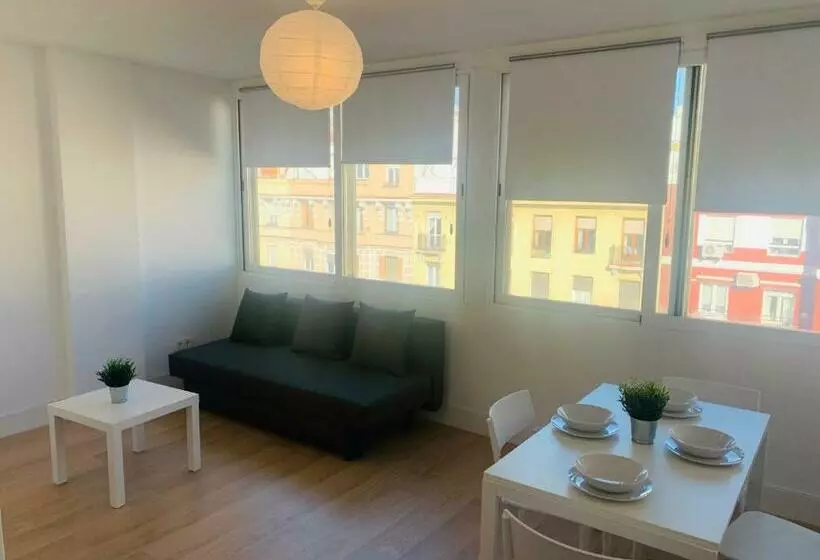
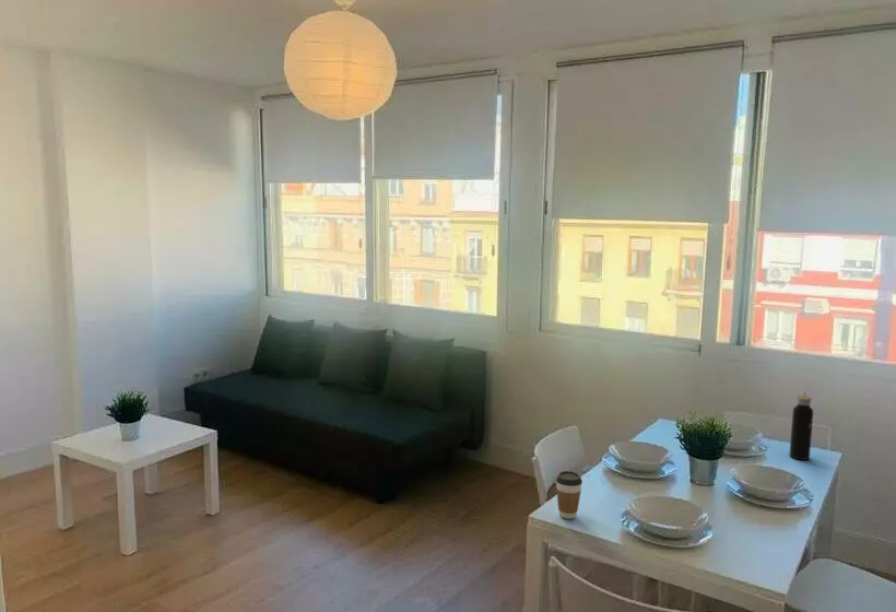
+ water bottle [788,390,814,461]
+ coffee cup [555,470,583,520]
